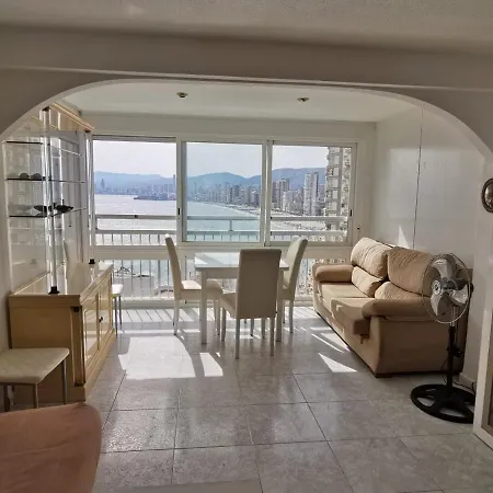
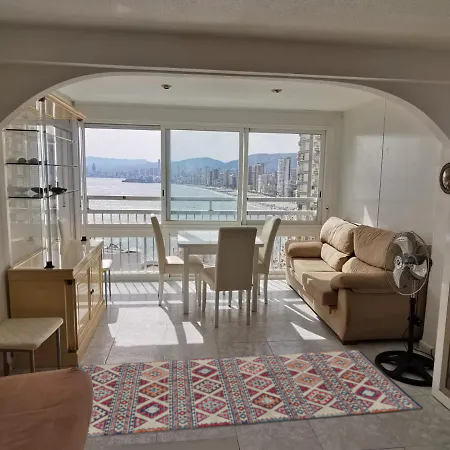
+ rug [74,349,423,438]
